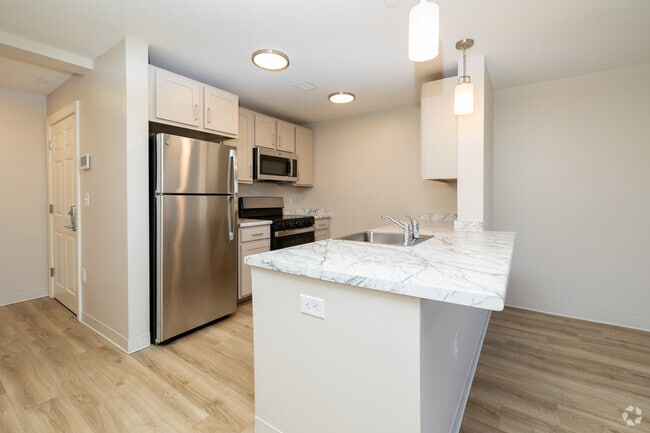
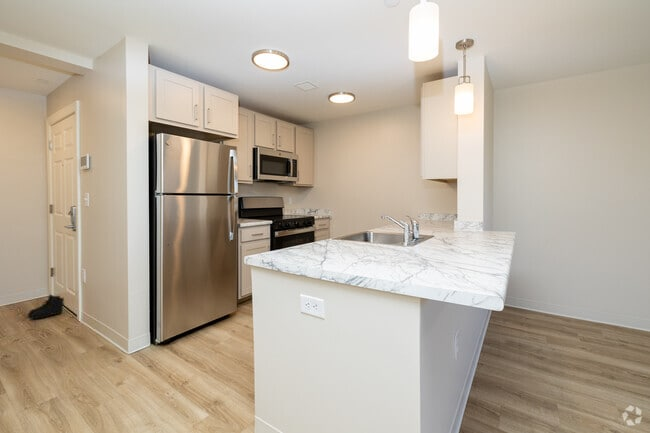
+ boots [26,293,66,320]
